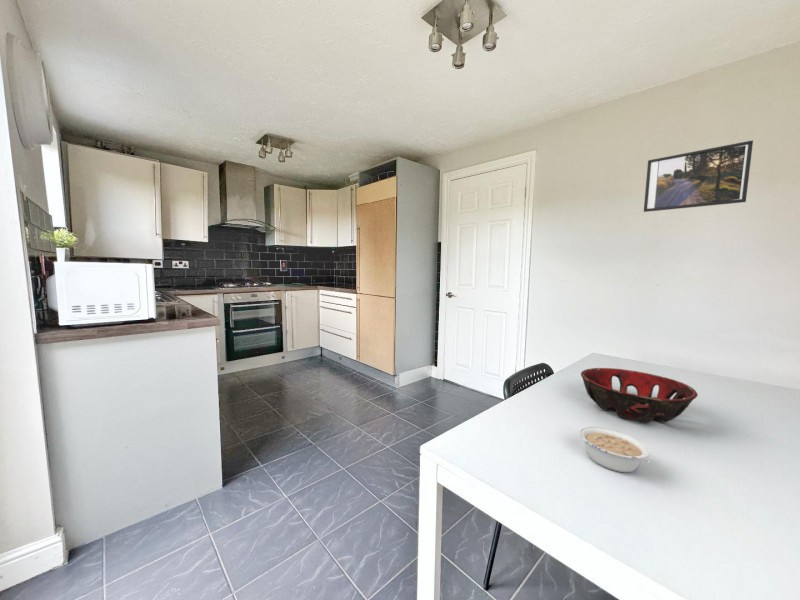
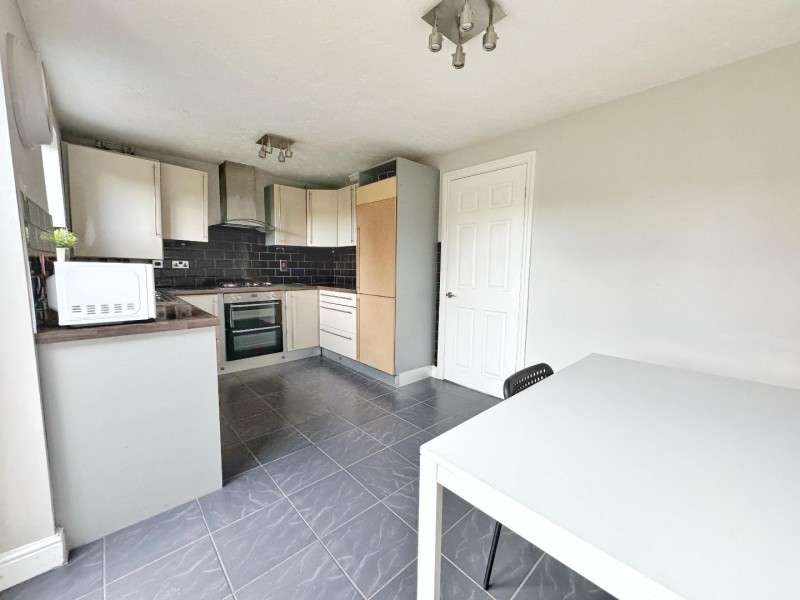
- legume [578,426,651,474]
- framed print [643,139,754,213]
- decorative bowl [580,367,699,423]
